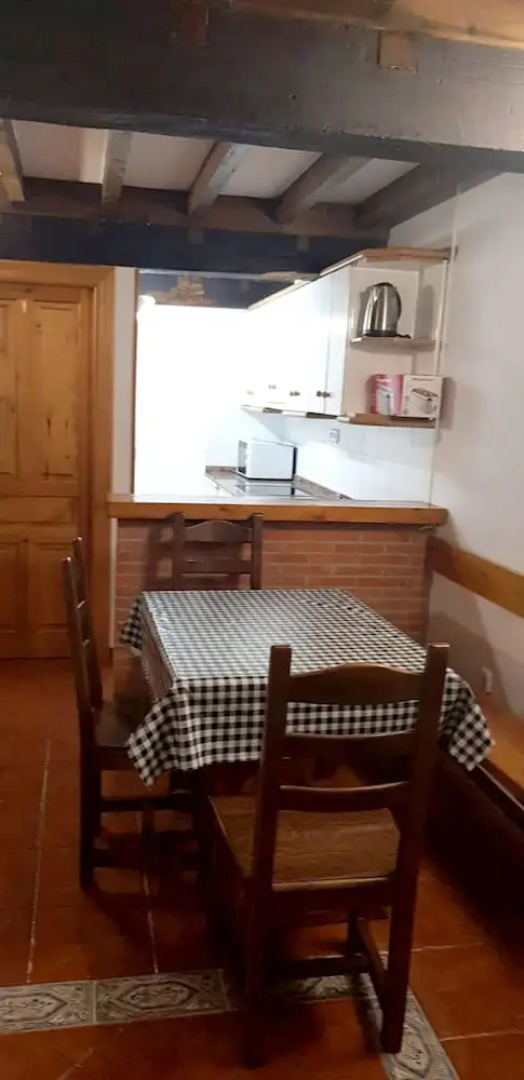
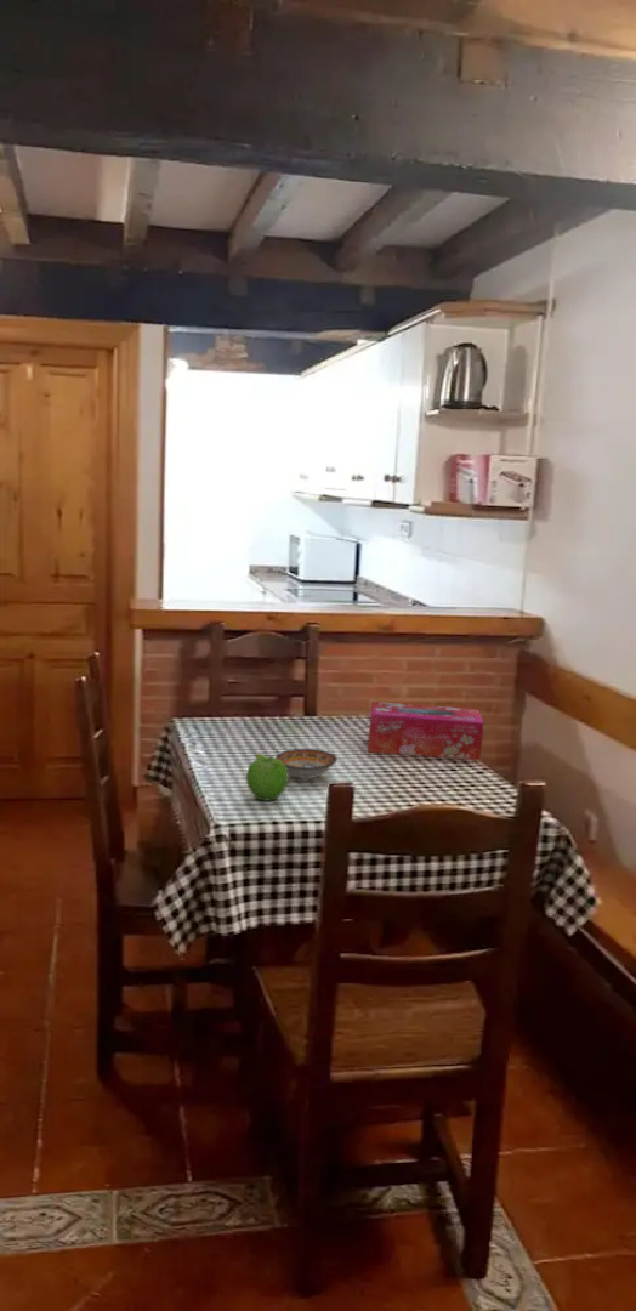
+ bowl [274,748,339,781]
+ tissue box [367,700,484,761]
+ fruit [245,753,290,802]
